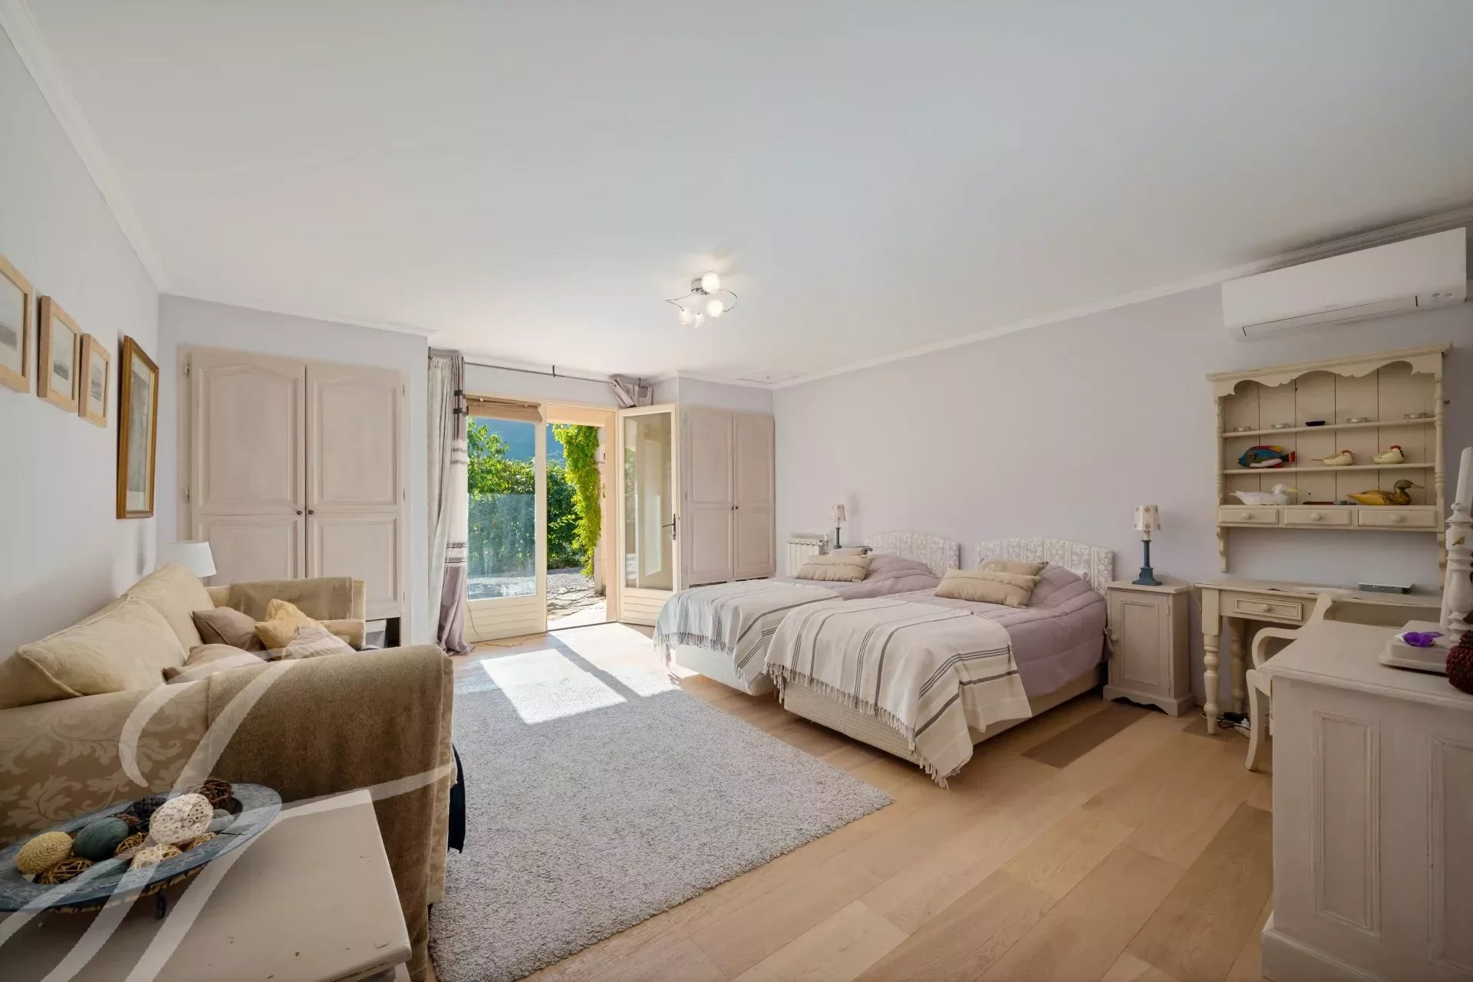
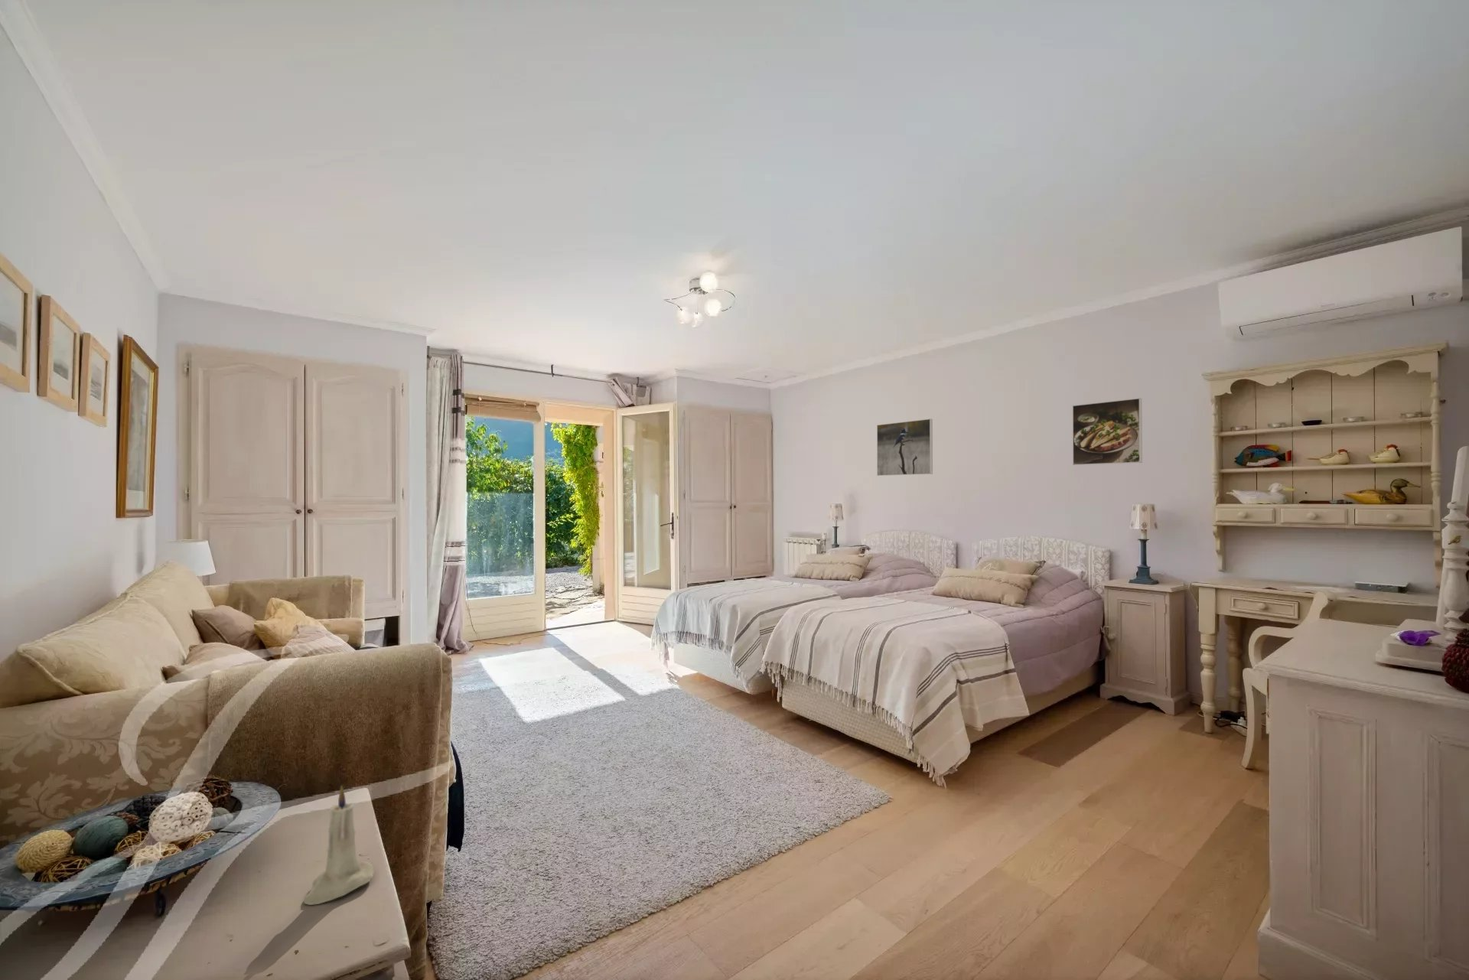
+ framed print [1072,397,1143,466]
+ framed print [876,418,933,477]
+ candle [303,785,375,906]
